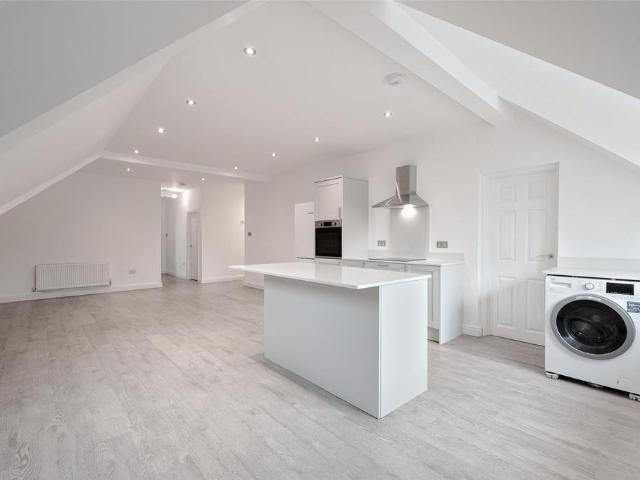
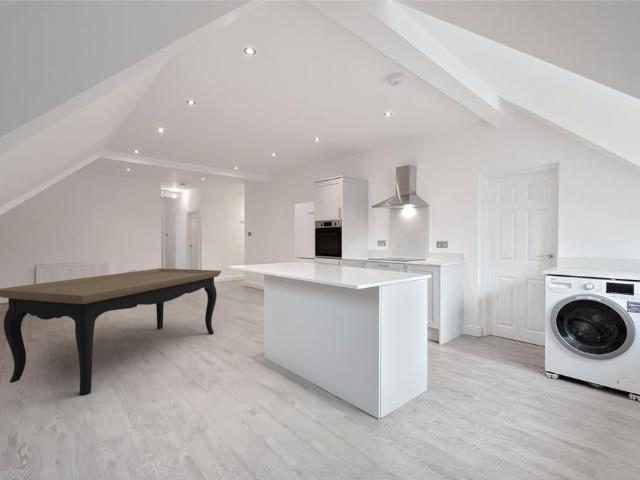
+ dining table [0,267,222,397]
